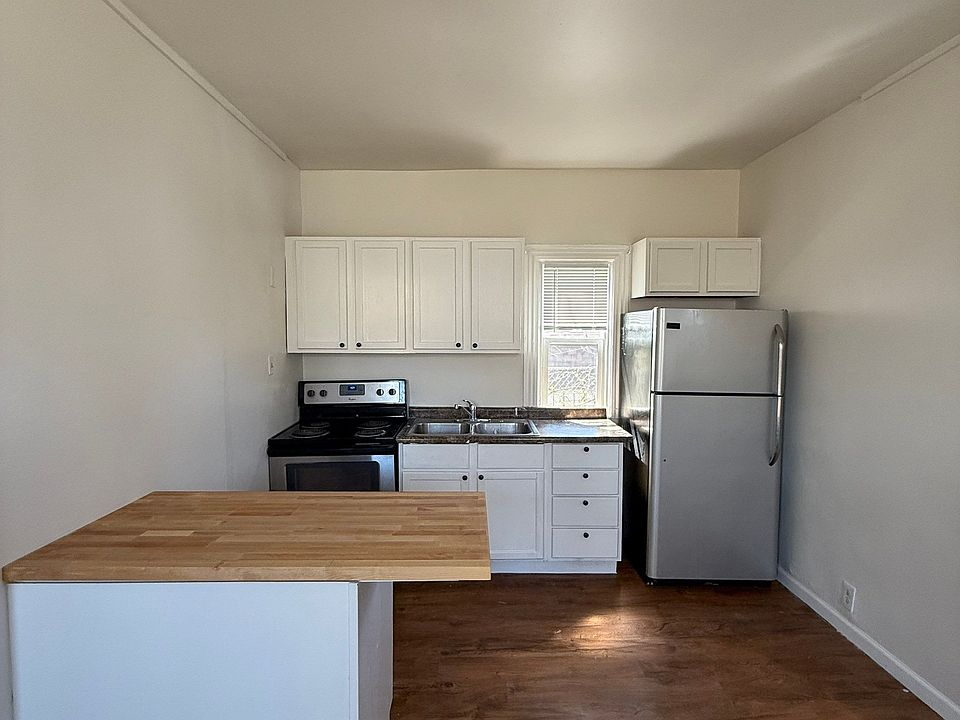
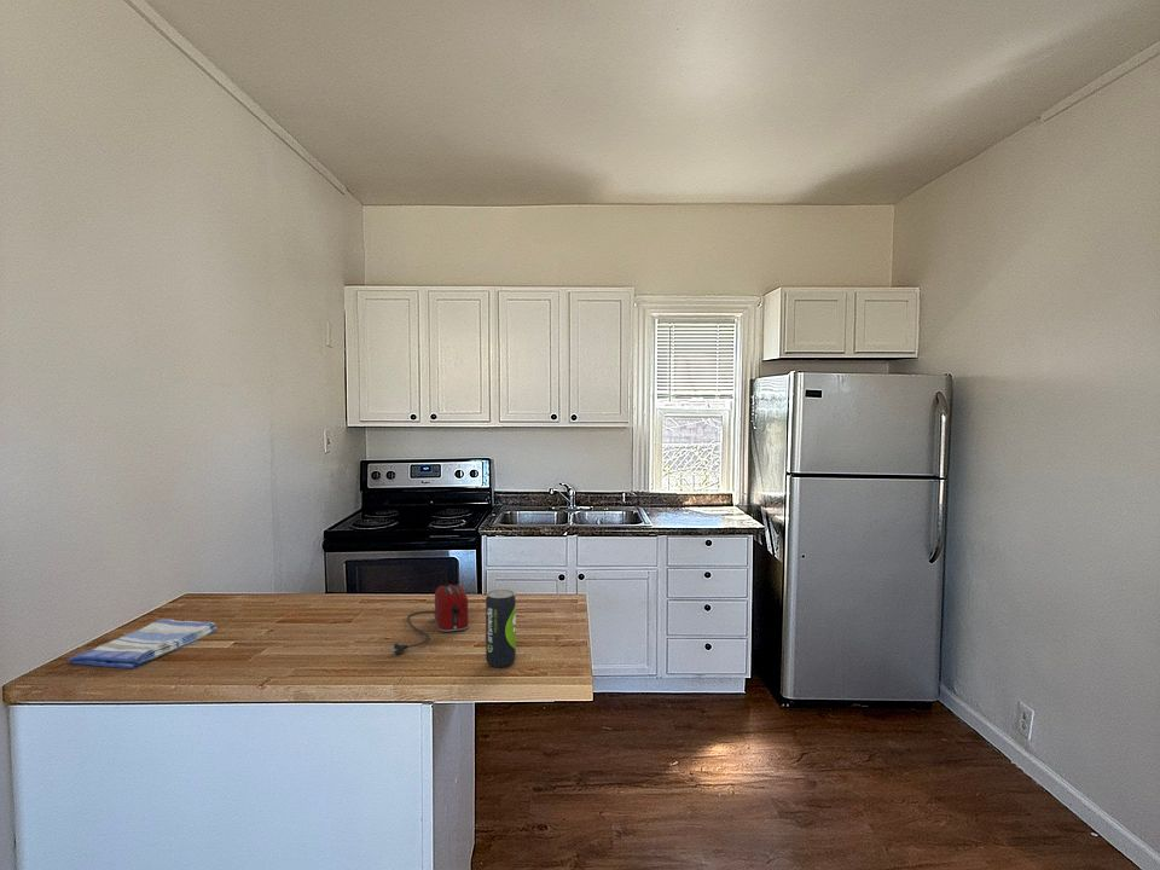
+ beverage can [485,588,517,668]
+ dish towel [66,619,218,669]
+ toaster [388,584,470,656]
